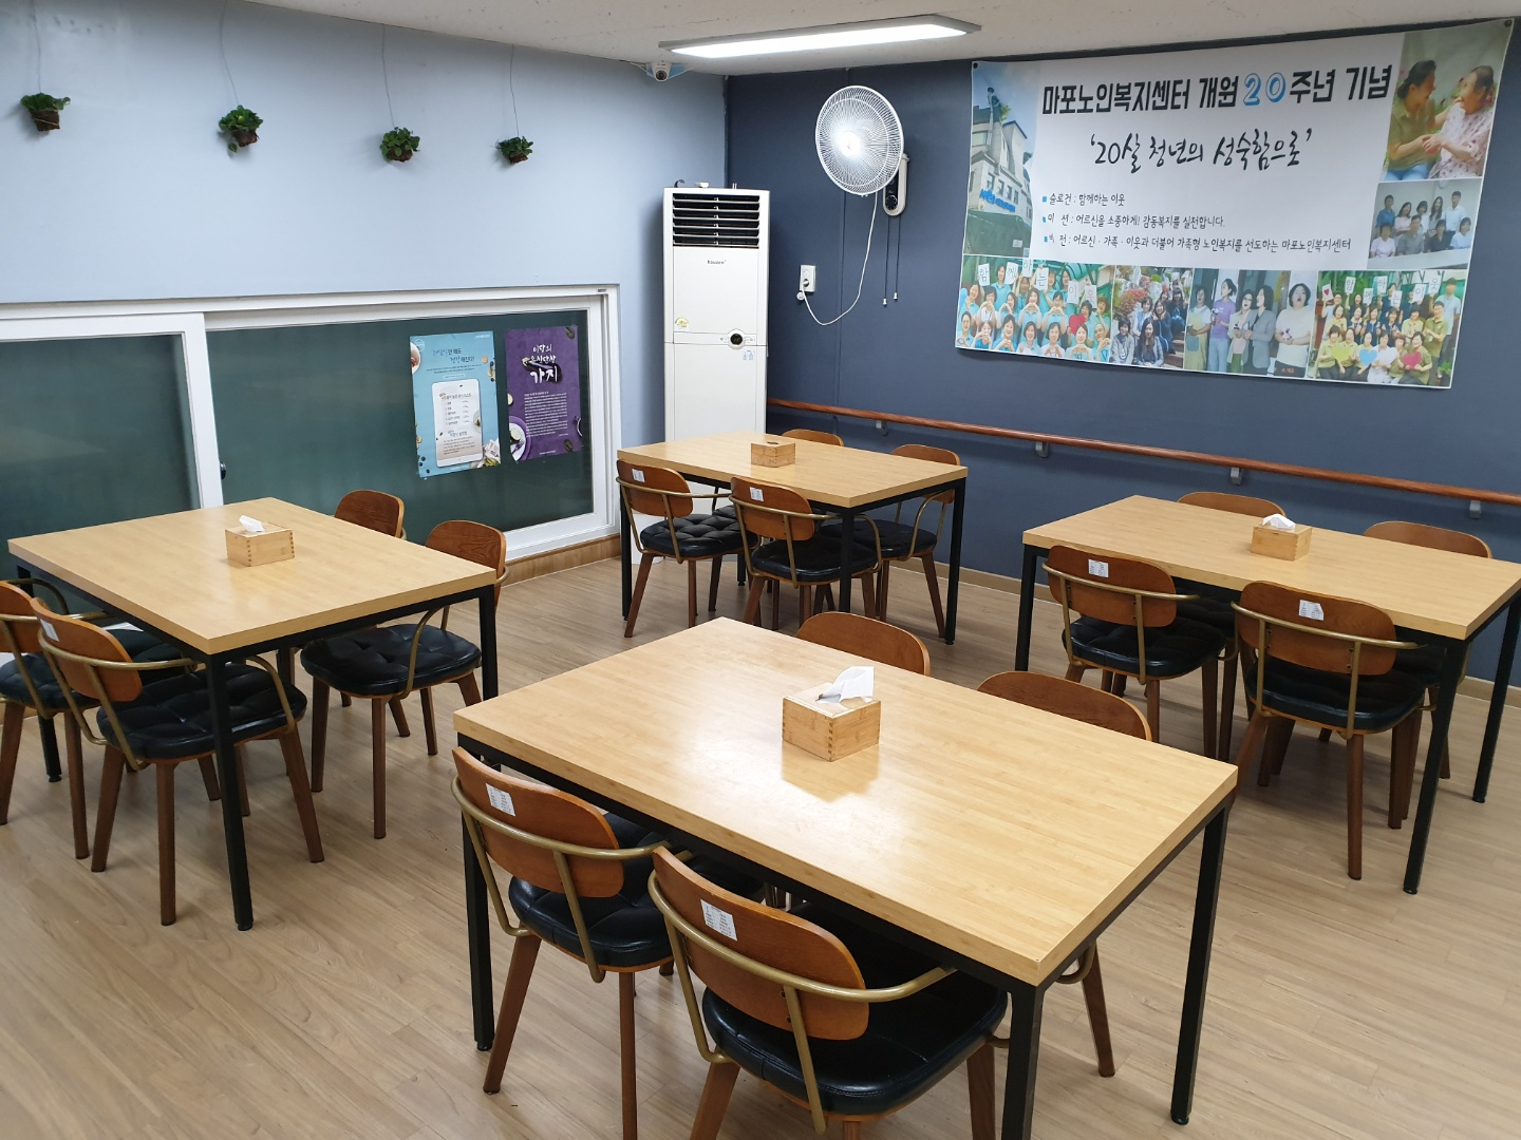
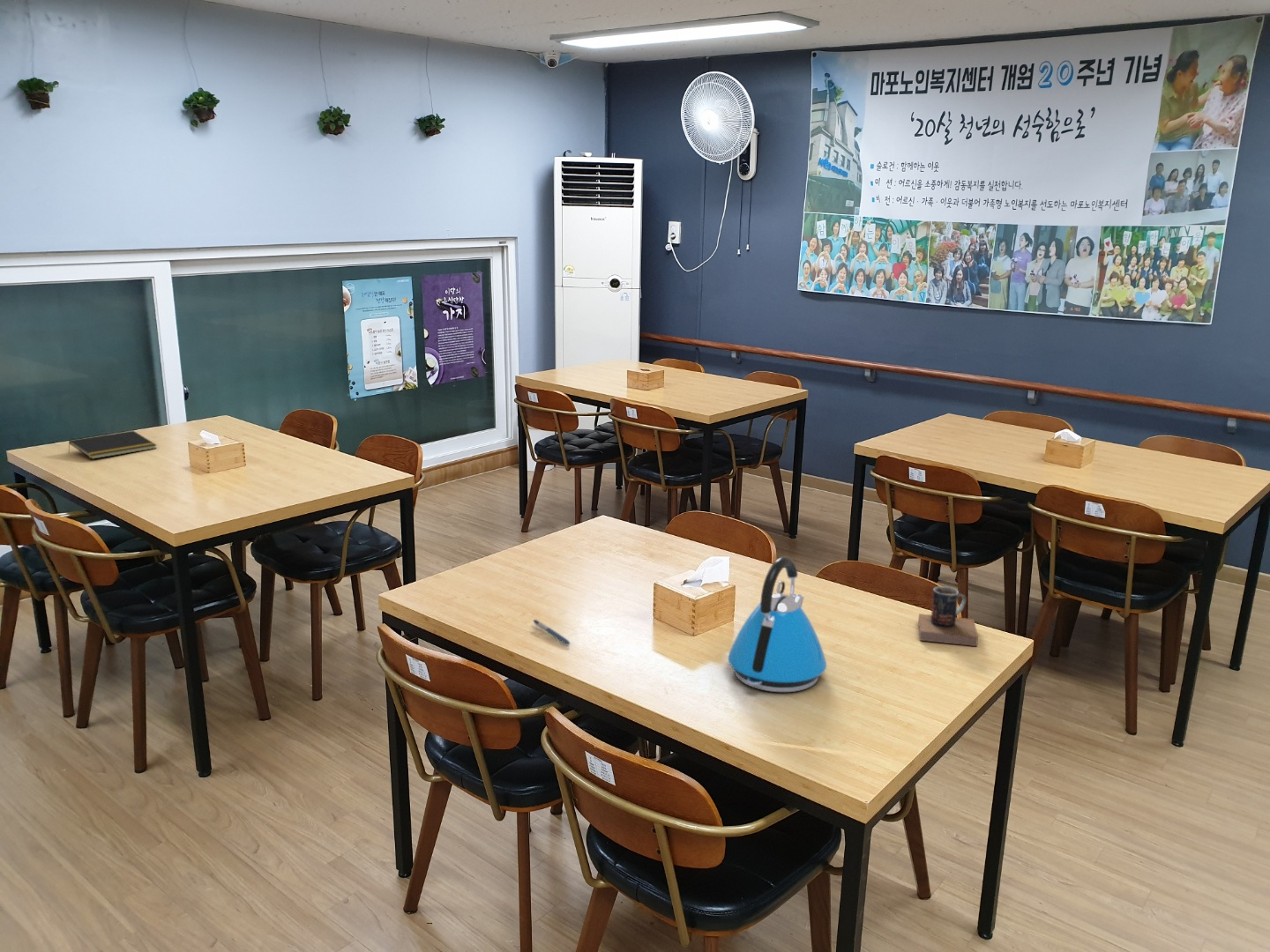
+ notepad [68,430,158,460]
+ pen [533,619,571,645]
+ kettle [727,555,827,693]
+ mug [917,585,979,647]
